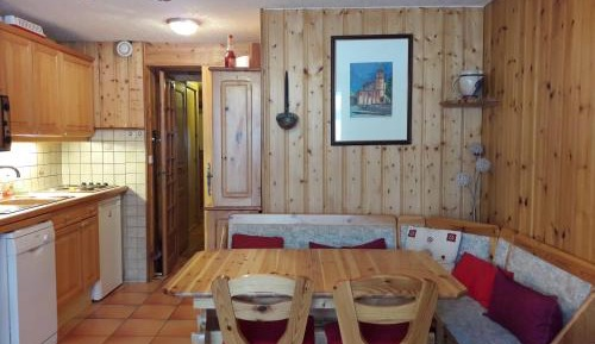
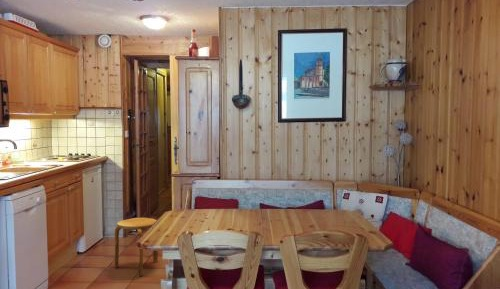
+ stool [114,217,159,277]
